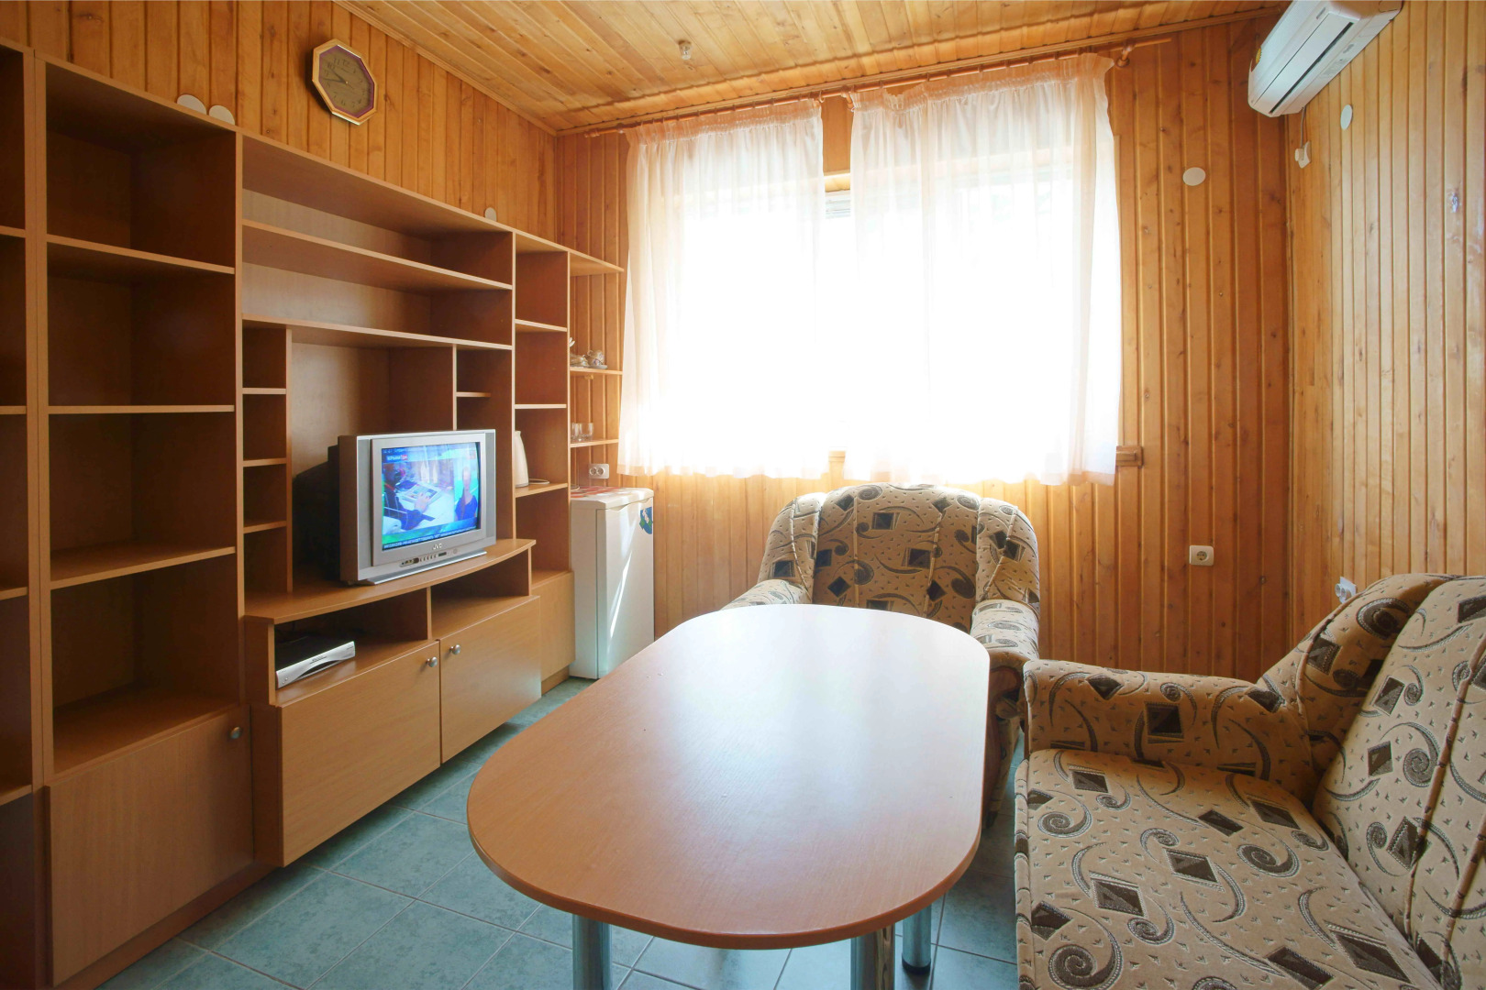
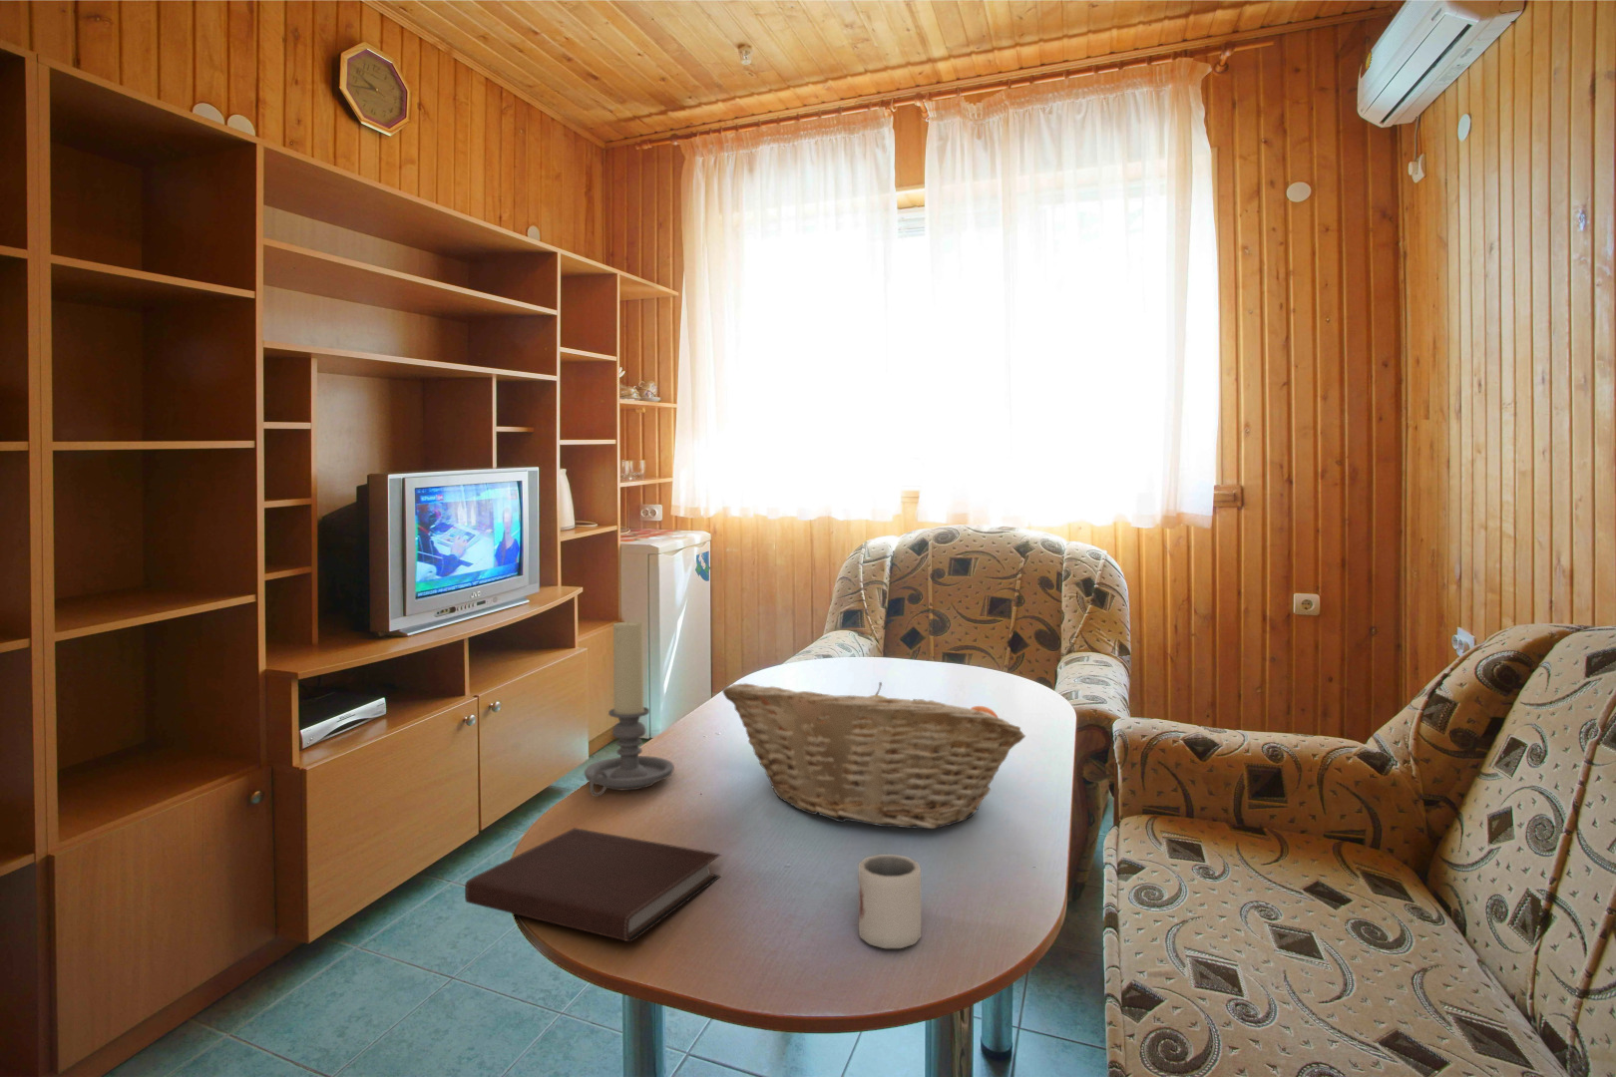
+ cup [857,853,922,950]
+ fruit basket [721,682,1027,829]
+ notebook [464,827,723,944]
+ candle holder [583,618,676,798]
